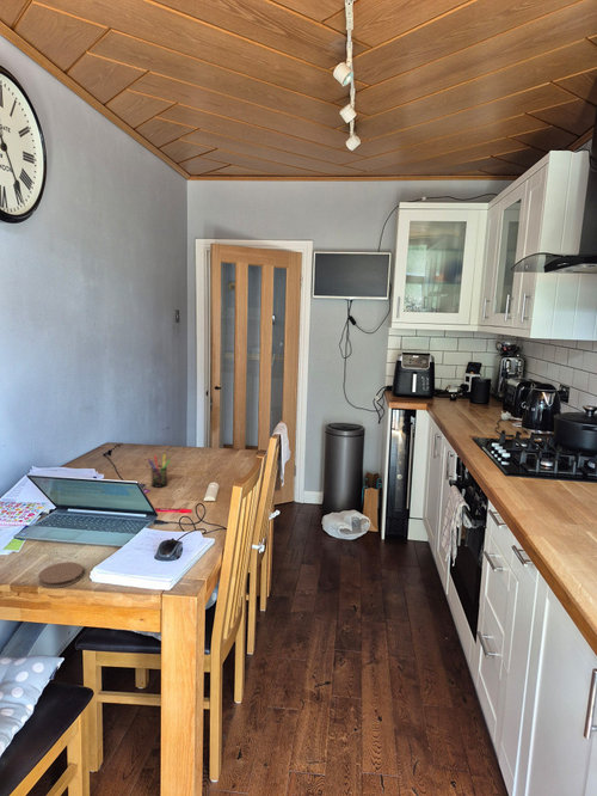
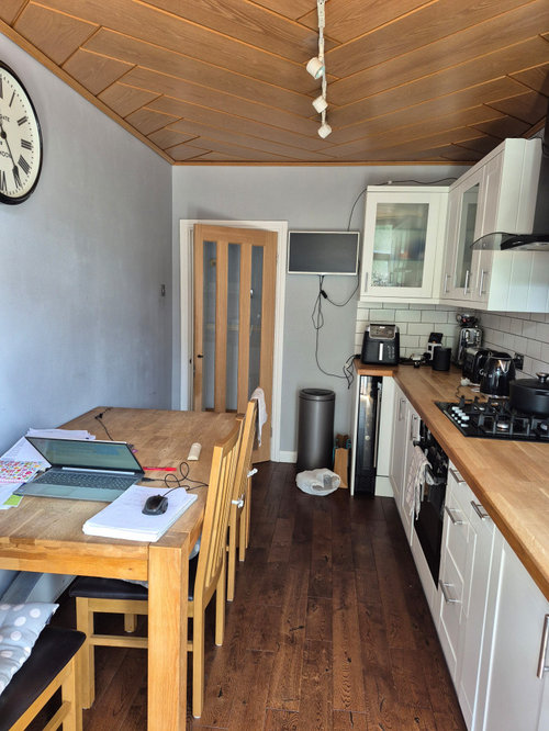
- coaster [38,561,85,589]
- pen holder [147,453,172,489]
